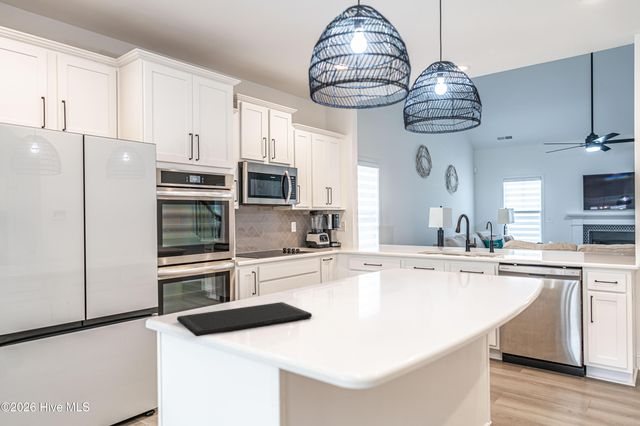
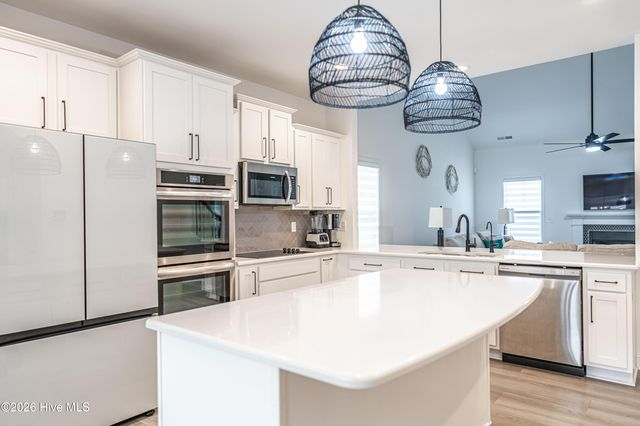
- cutting board [176,301,313,337]
